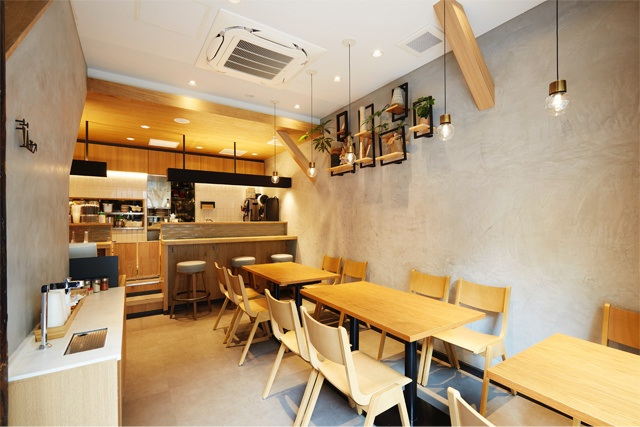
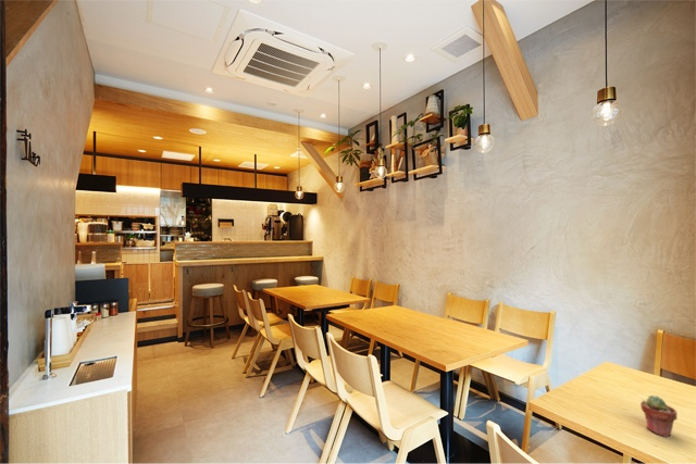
+ potted succulent [639,394,679,438]
